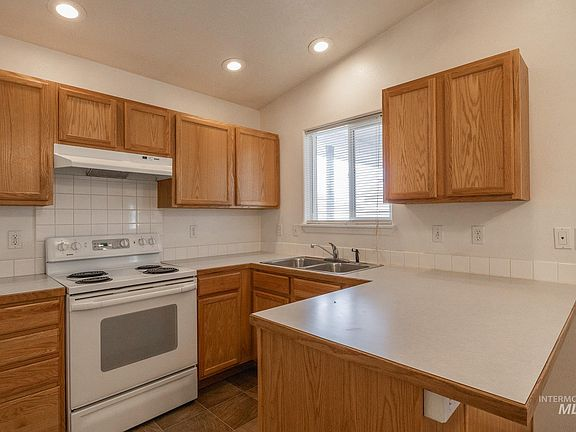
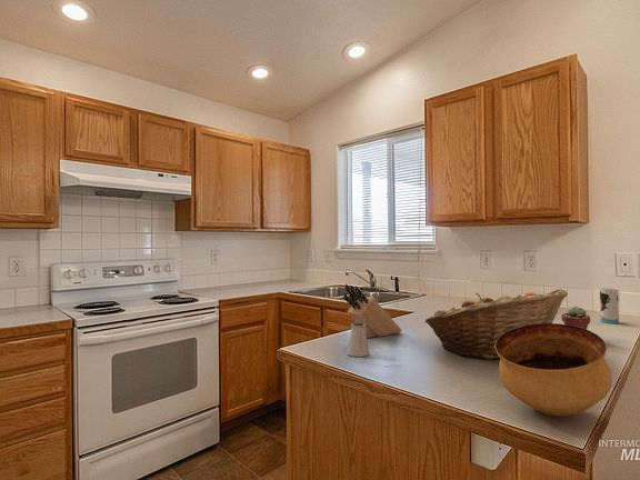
+ cup [599,287,620,324]
+ bowl [494,322,613,417]
+ potted succulent [560,306,591,330]
+ fruit basket [423,288,569,360]
+ knife block [342,283,402,339]
+ saltshaker [347,321,371,358]
